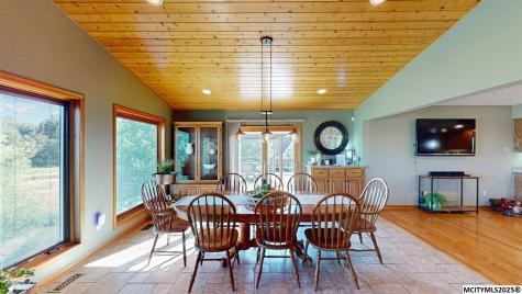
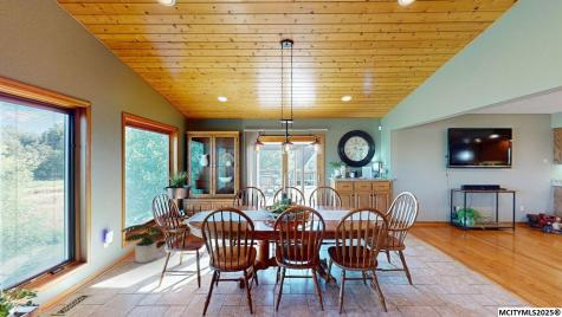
+ potted plant [121,224,164,264]
